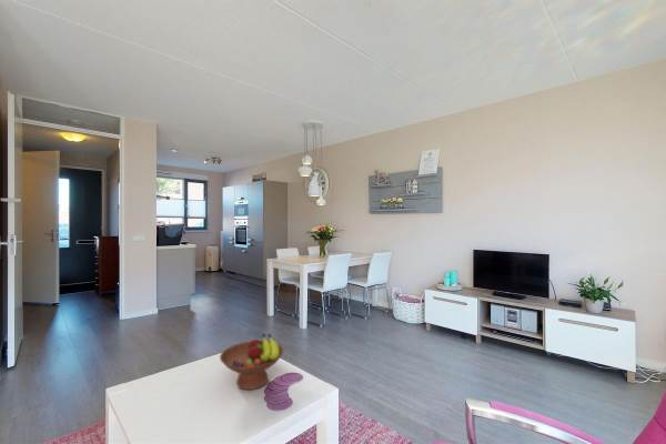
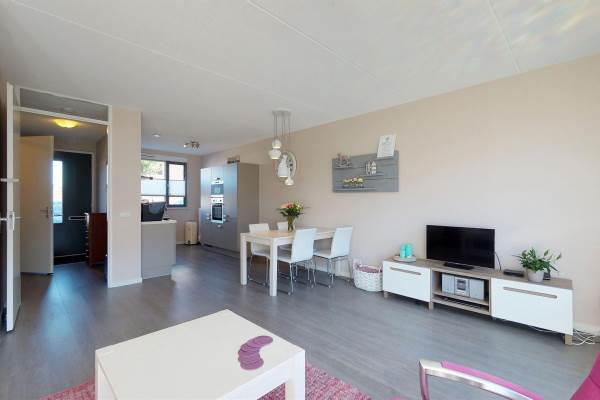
- fruit bowl [219,332,285,391]
